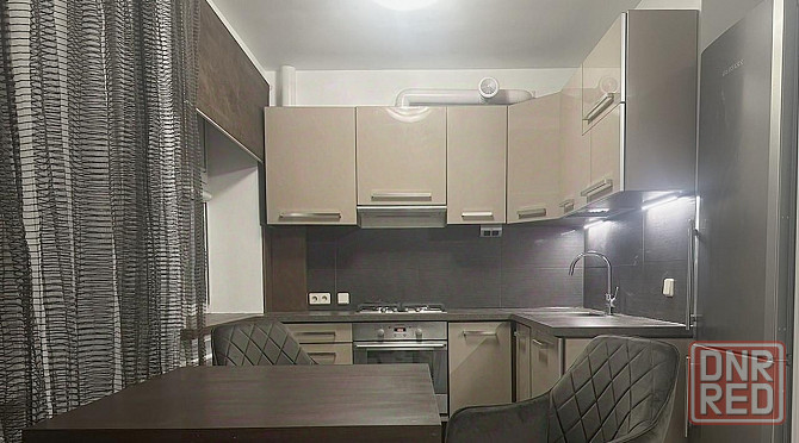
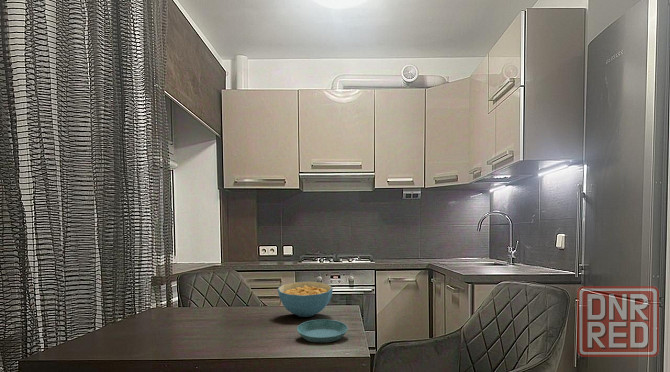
+ cereal bowl [277,281,334,318]
+ saucer [296,319,349,343]
